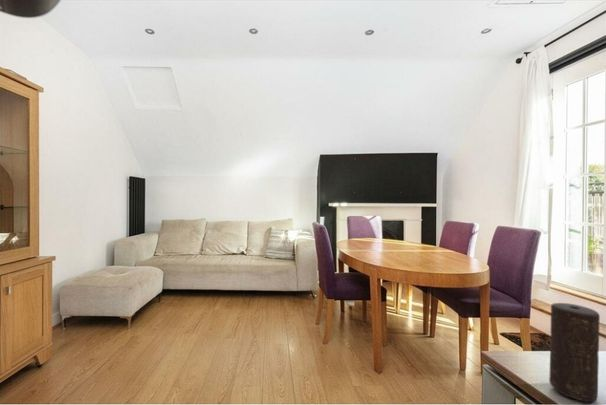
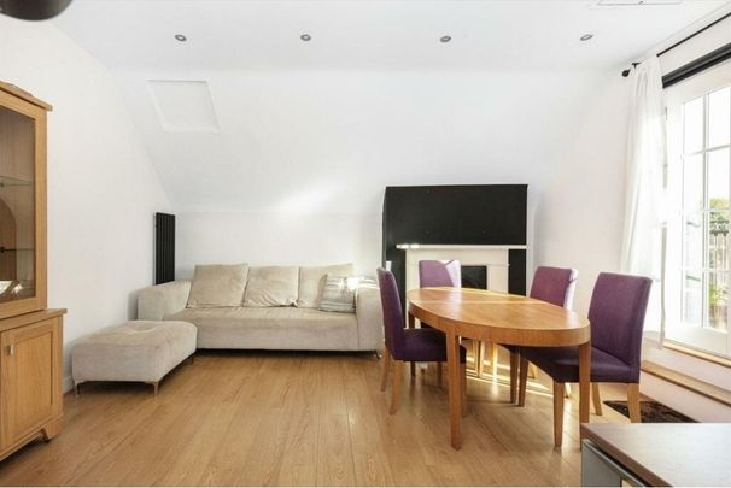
- candle [548,302,601,403]
